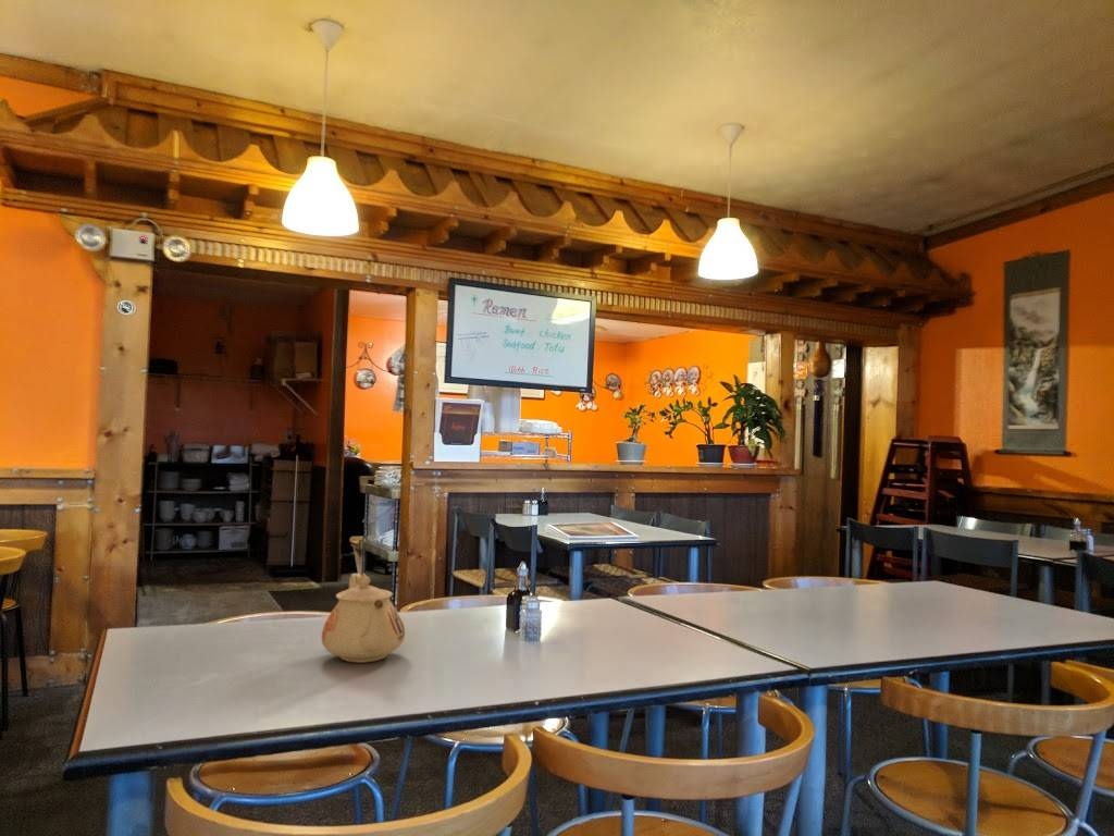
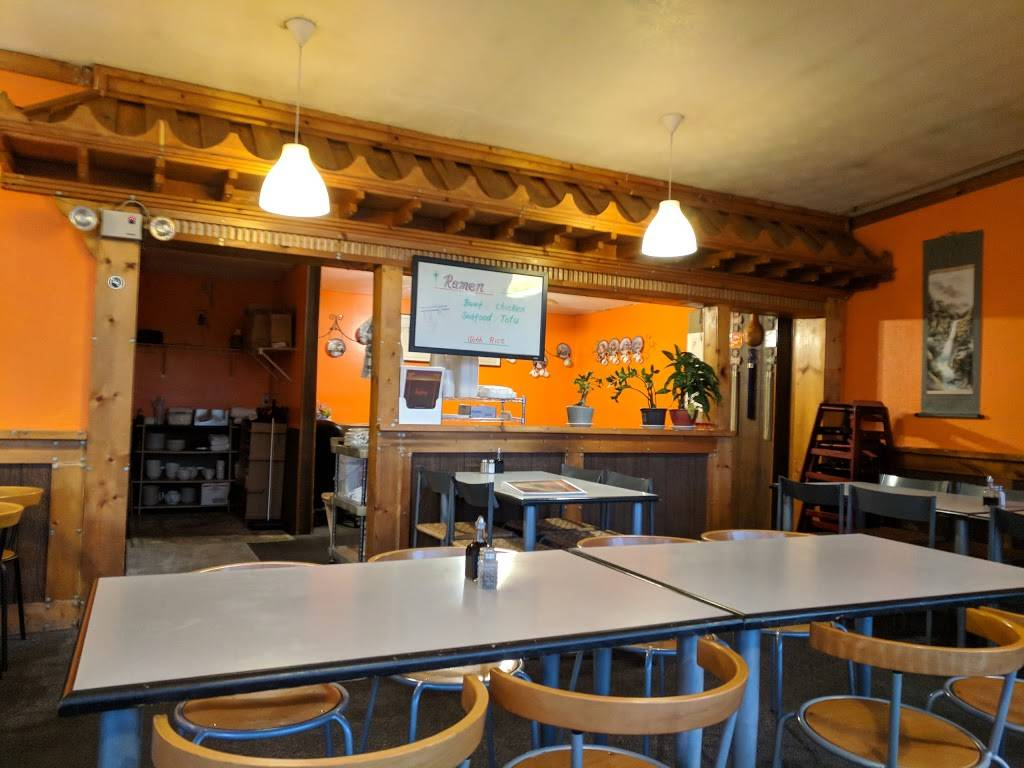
- teapot [321,573,406,664]
